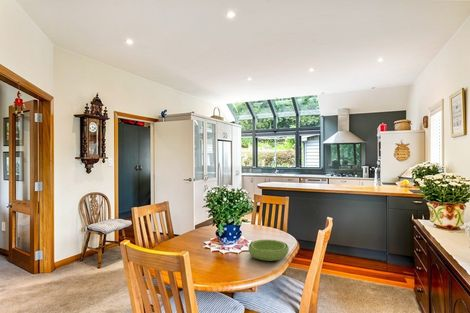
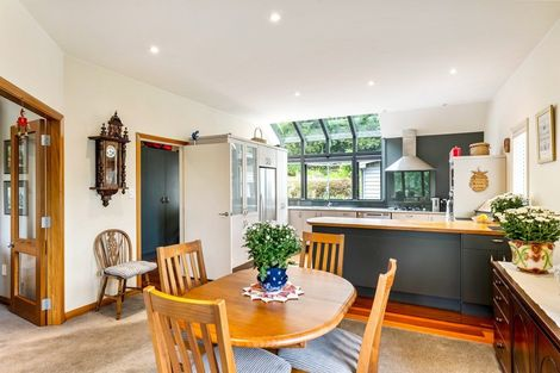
- bowl [248,239,290,262]
